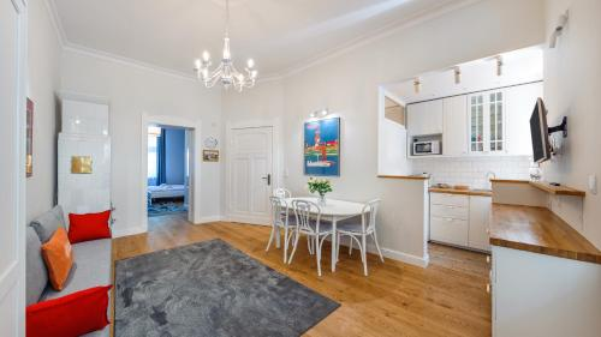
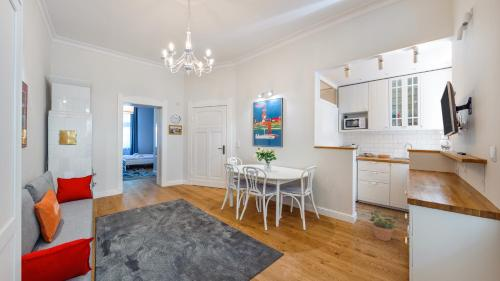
+ potted plant [367,209,403,242]
